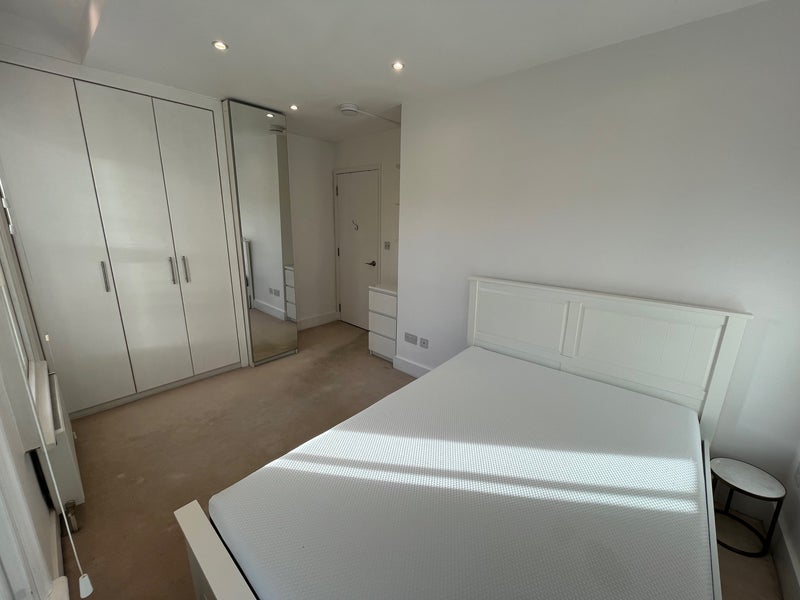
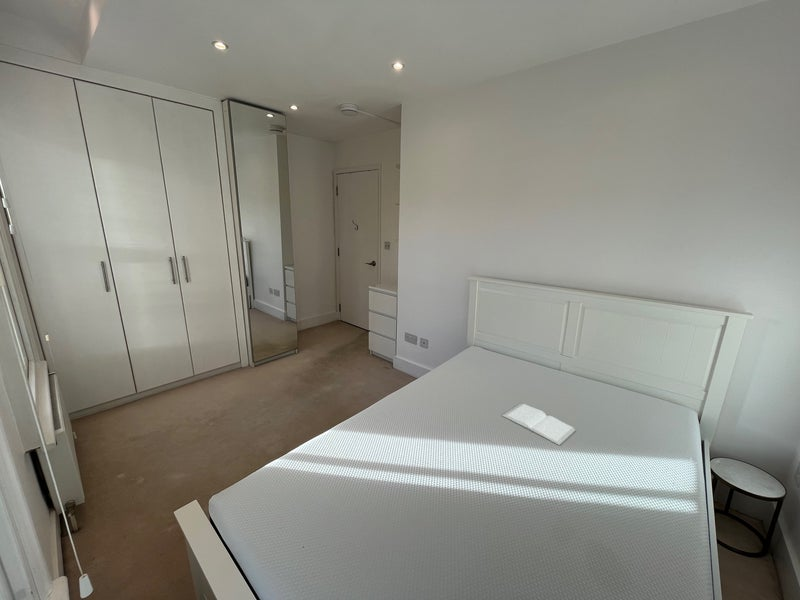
+ book [500,403,577,446]
